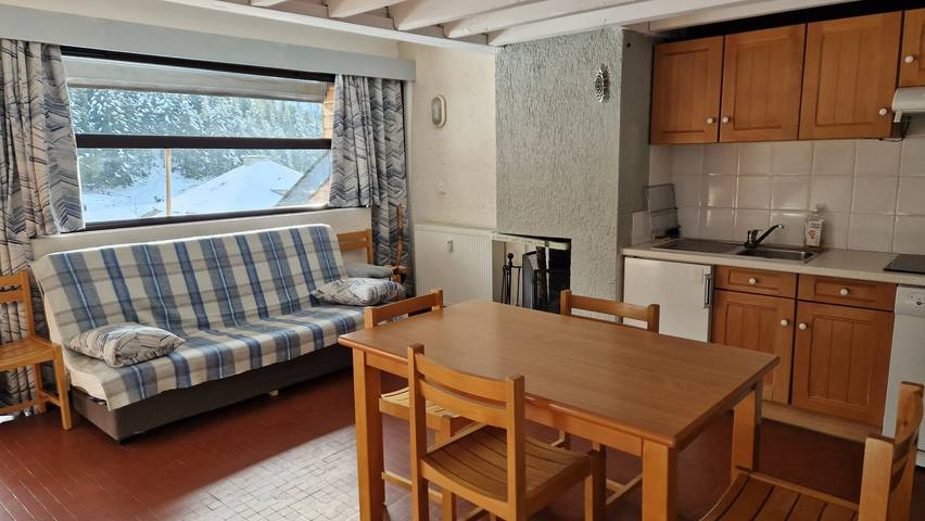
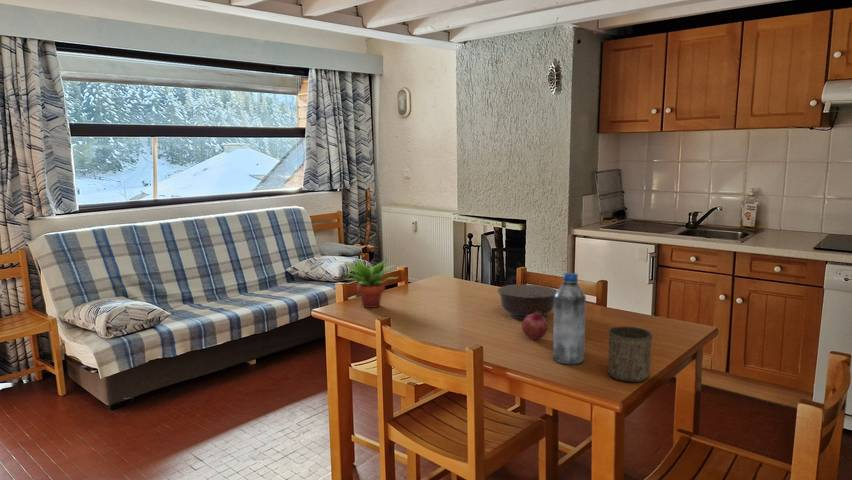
+ water bottle [552,272,587,365]
+ succulent plant [344,257,399,309]
+ bowl [497,283,558,321]
+ fruit [521,311,549,341]
+ cup [607,325,653,383]
